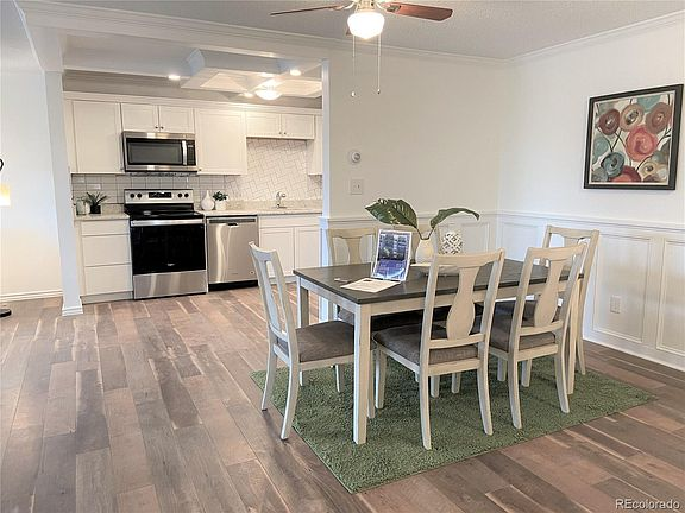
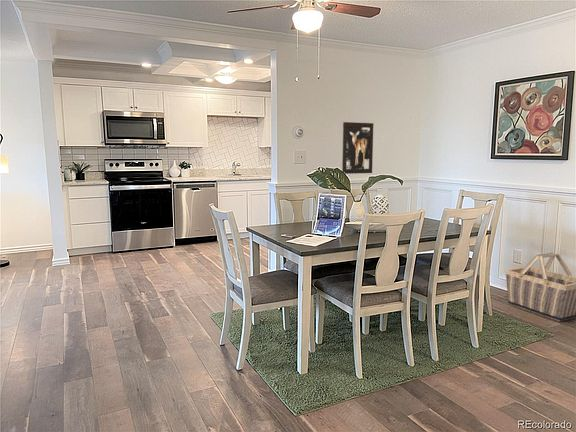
+ basket [505,252,576,322]
+ wall art [341,121,374,175]
